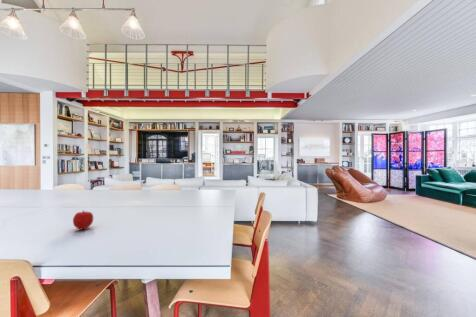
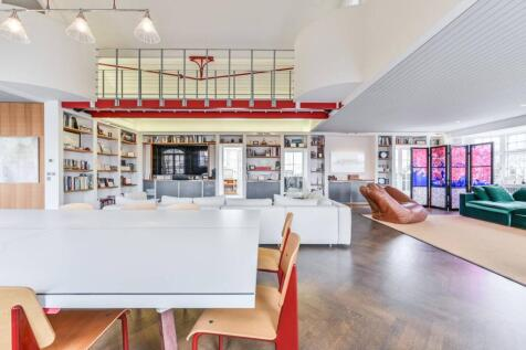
- fruit [72,209,94,231]
